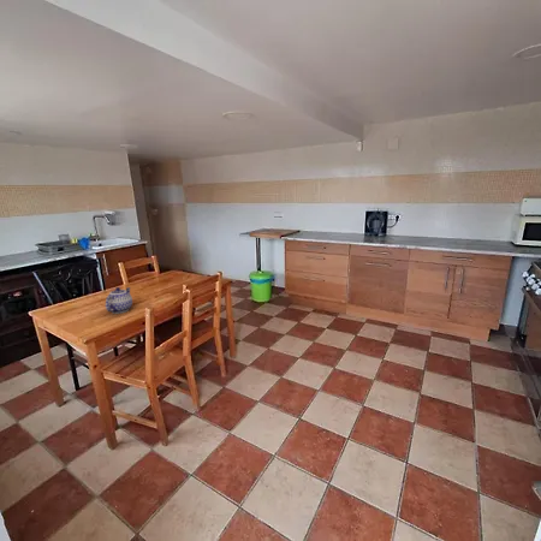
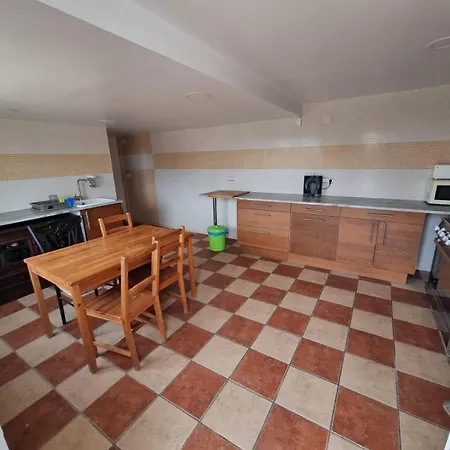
- teapot [105,286,133,315]
